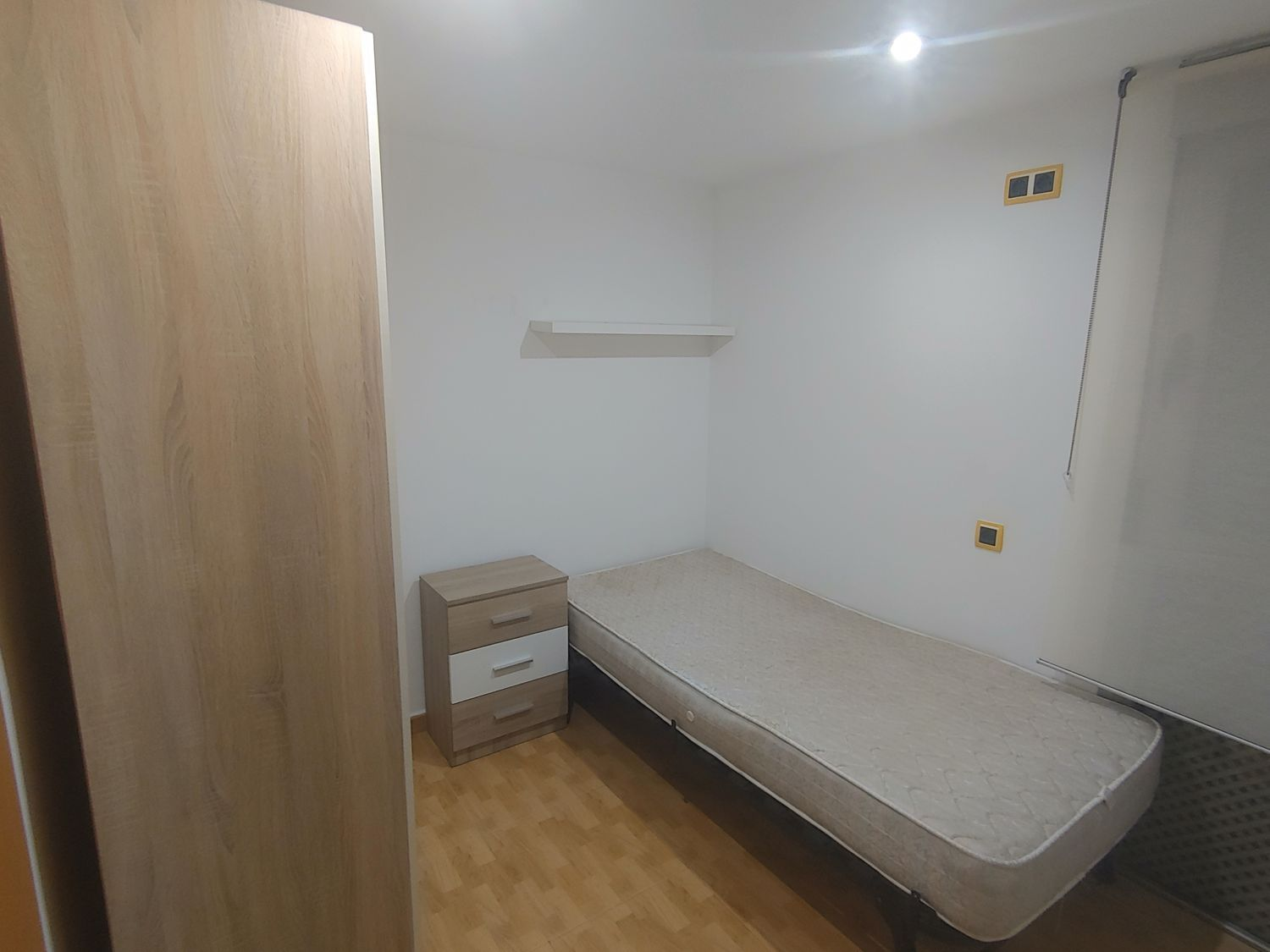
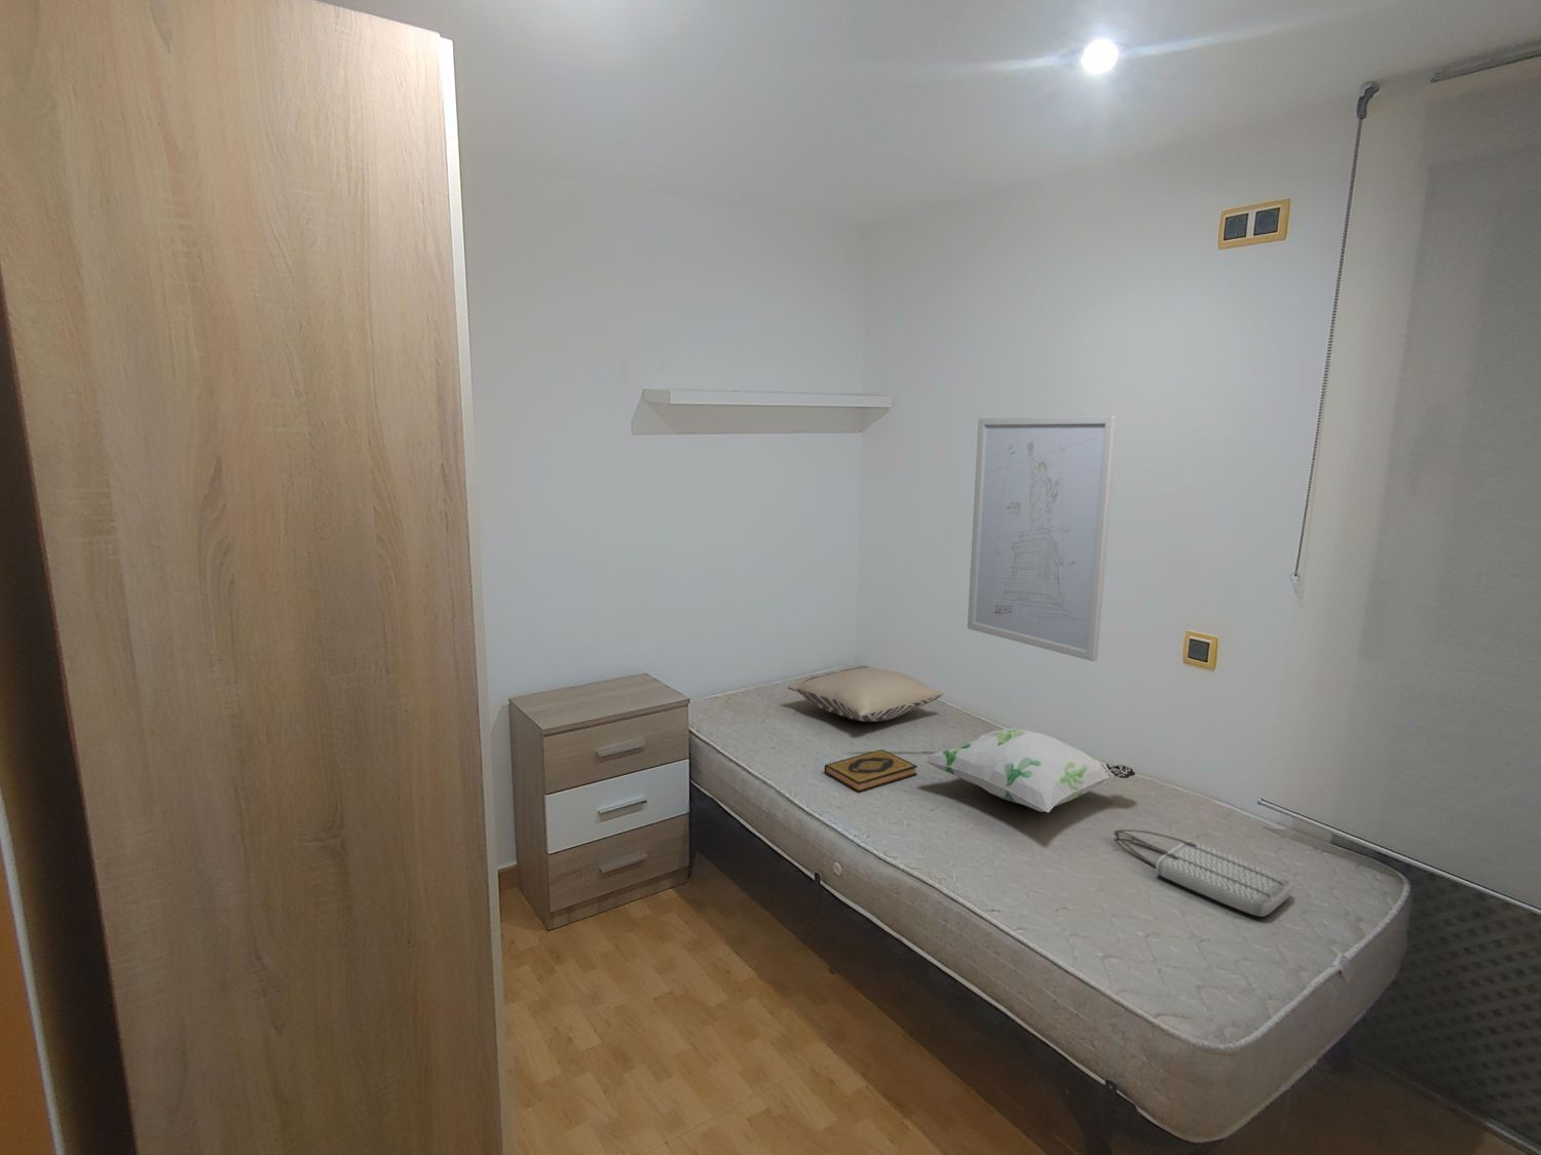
+ decorative pillow [923,727,1136,813]
+ wall art [967,415,1119,662]
+ hardback book [824,749,919,793]
+ tote bag [1114,829,1292,918]
+ pillow [787,665,944,723]
